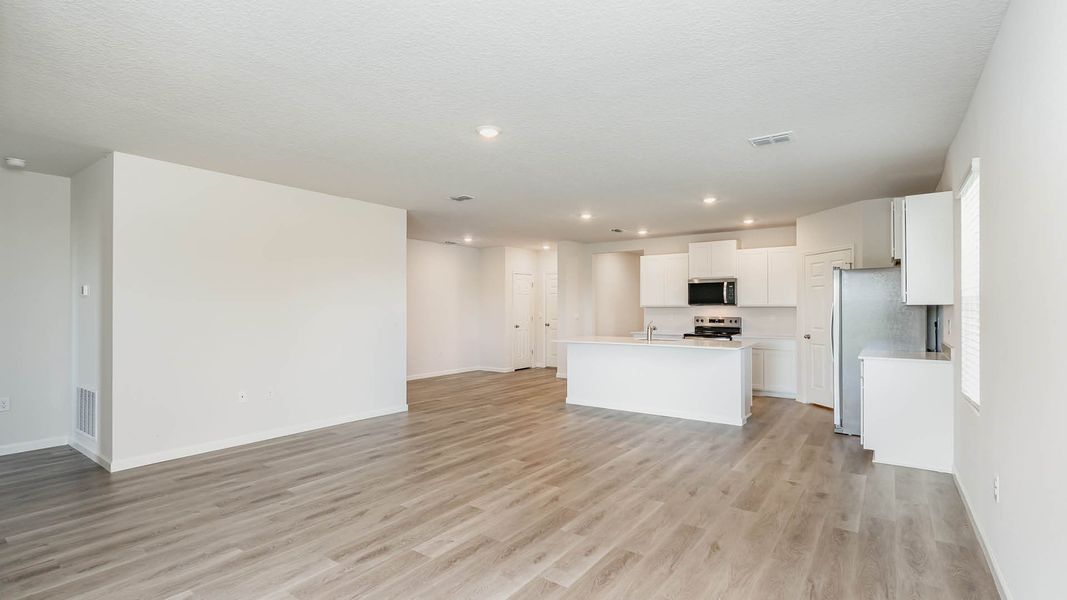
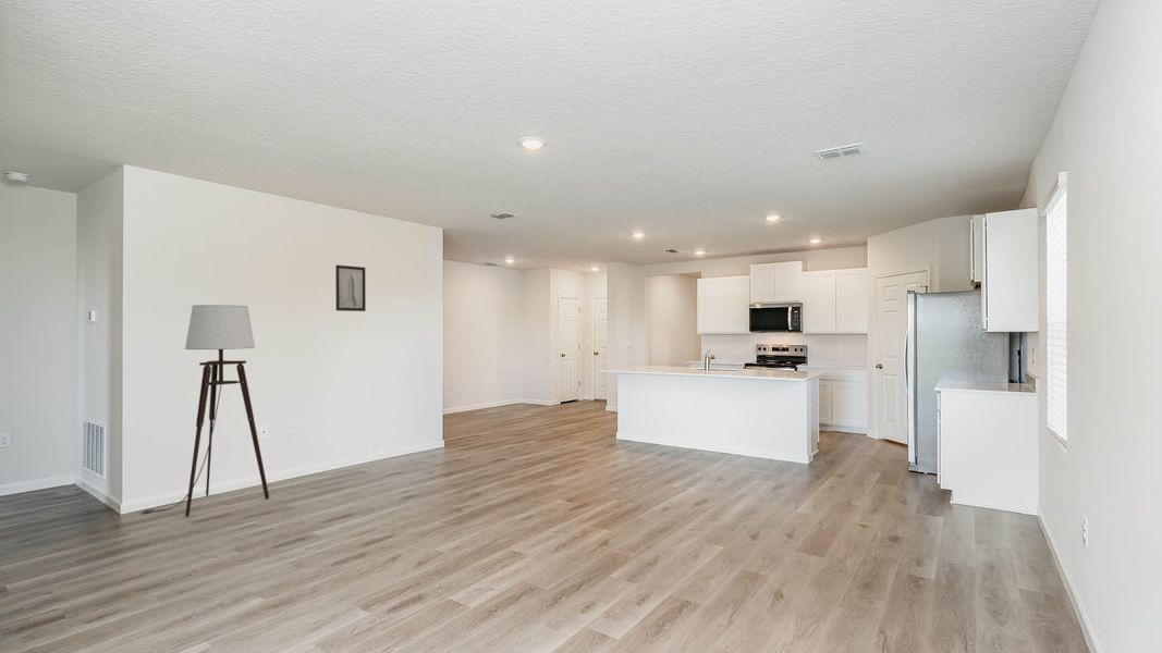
+ wall art [334,264,367,312]
+ floor lamp [139,304,270,517]
